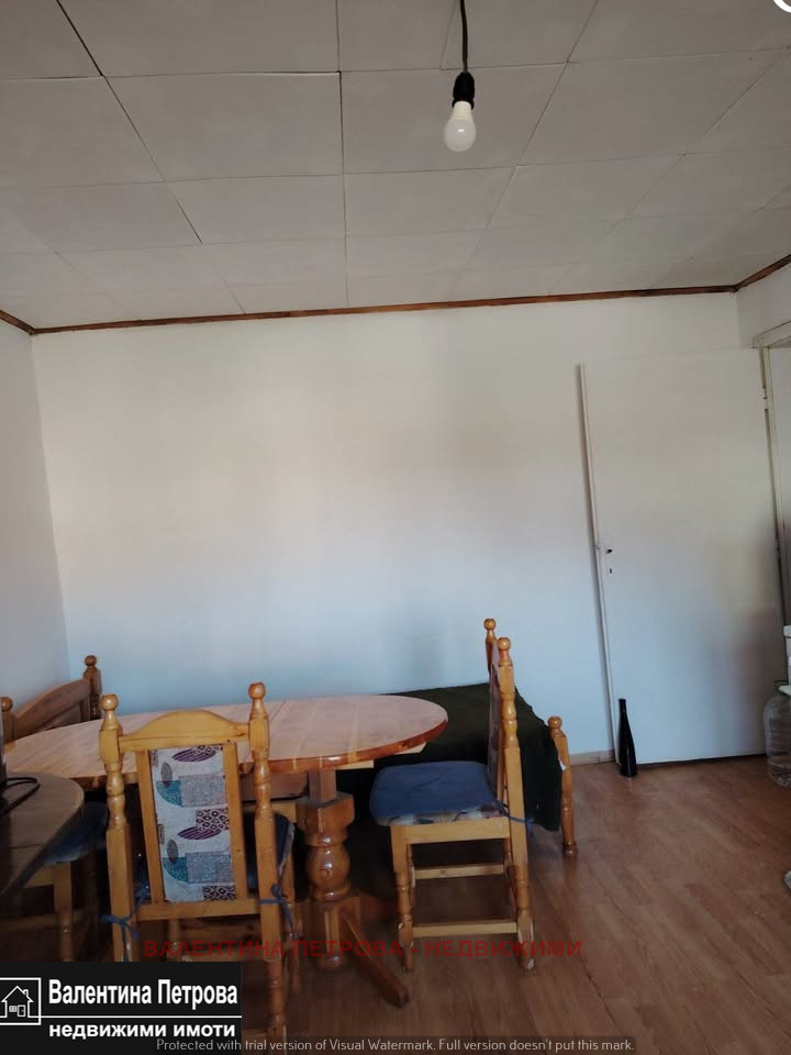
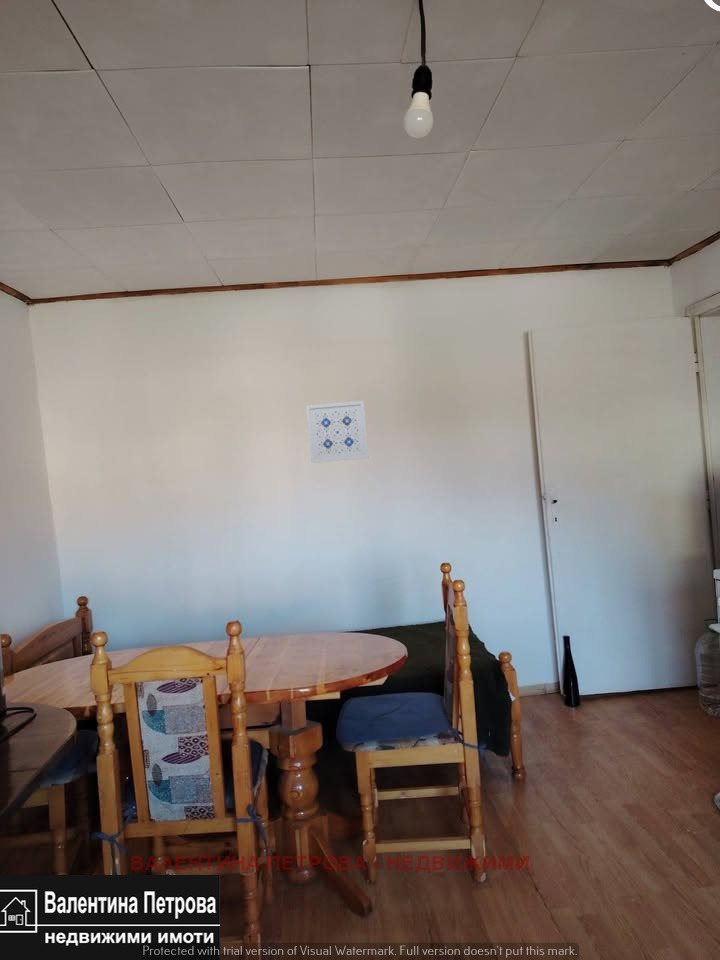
+ wall art [305,400,370,464]
